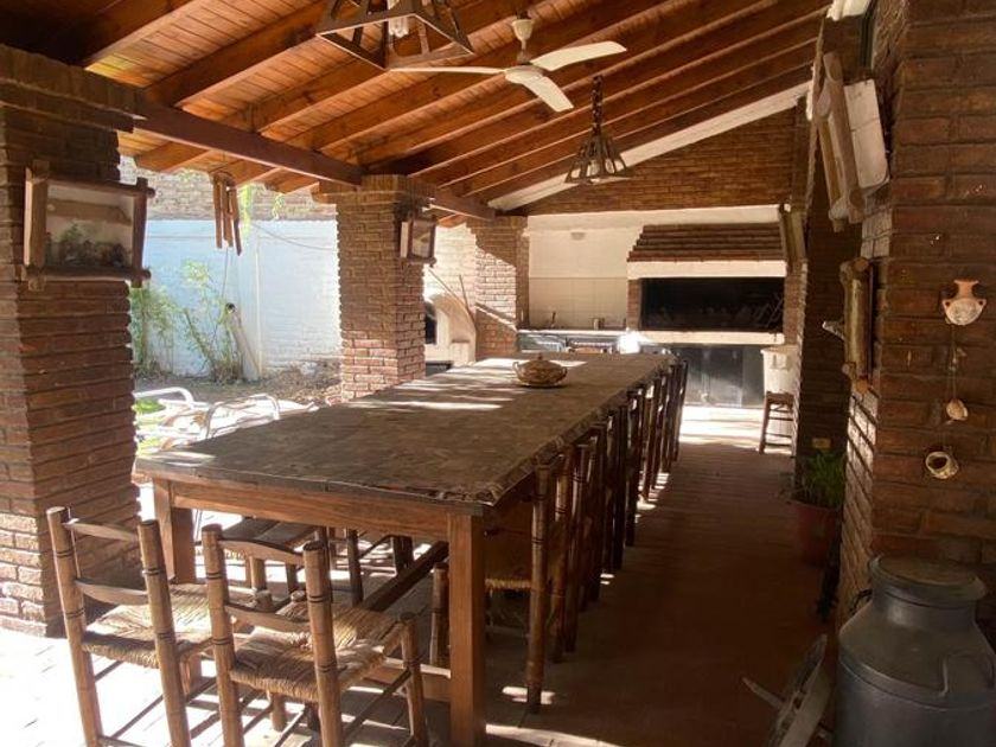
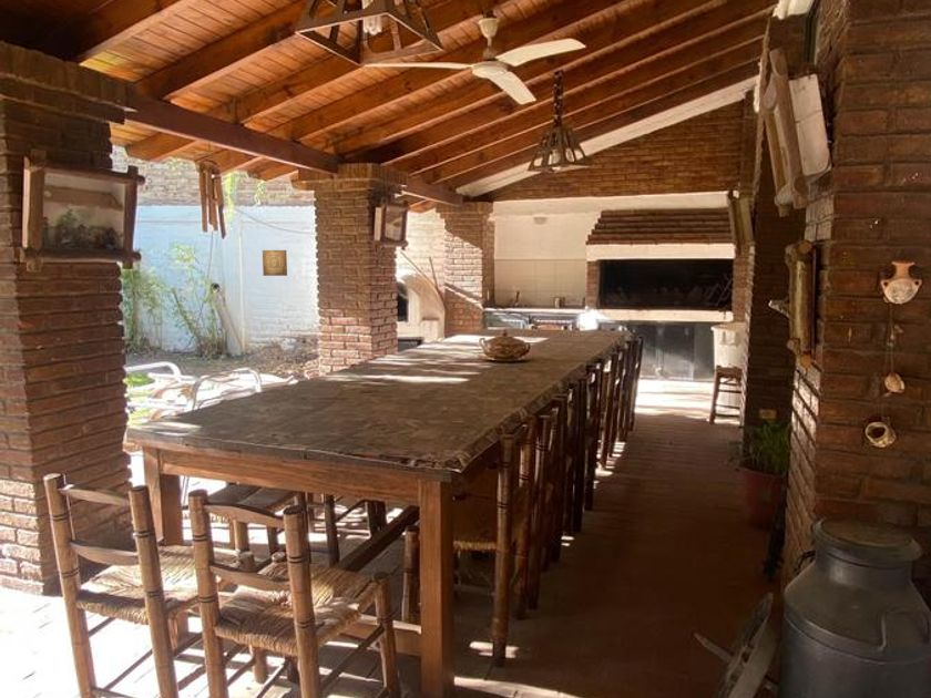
+ wall art [262,249,288,277]
